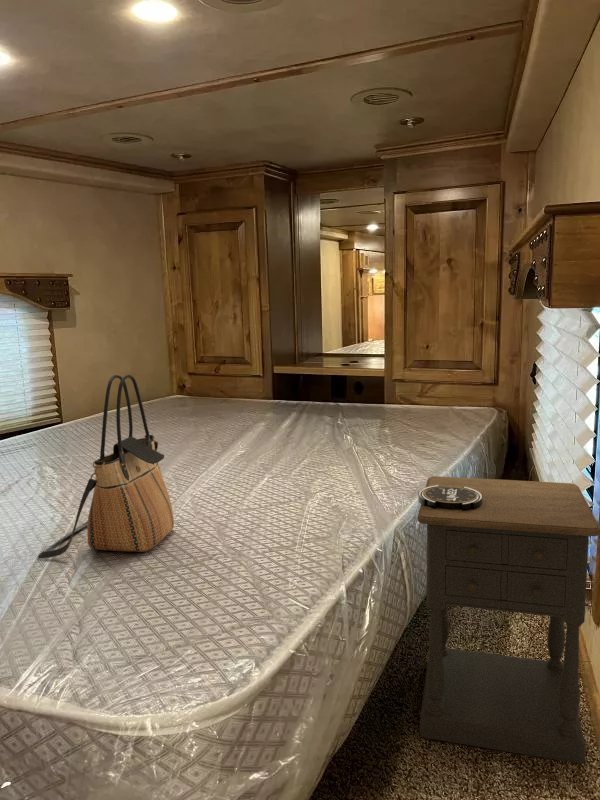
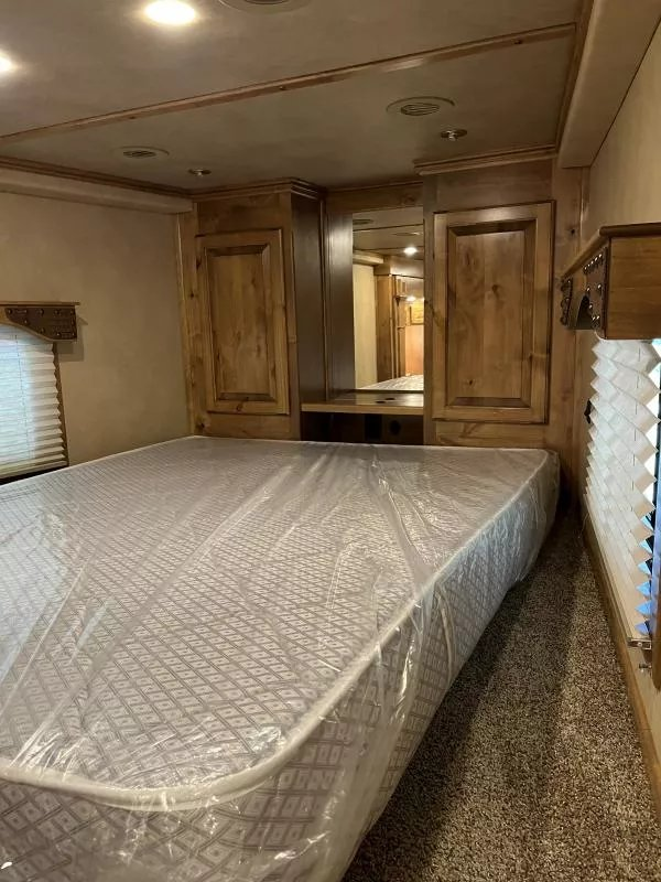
- alarm clock [417,485,483,511]
- nightstand [416,475,600,765]
- tote bag [37,374,175,559]
